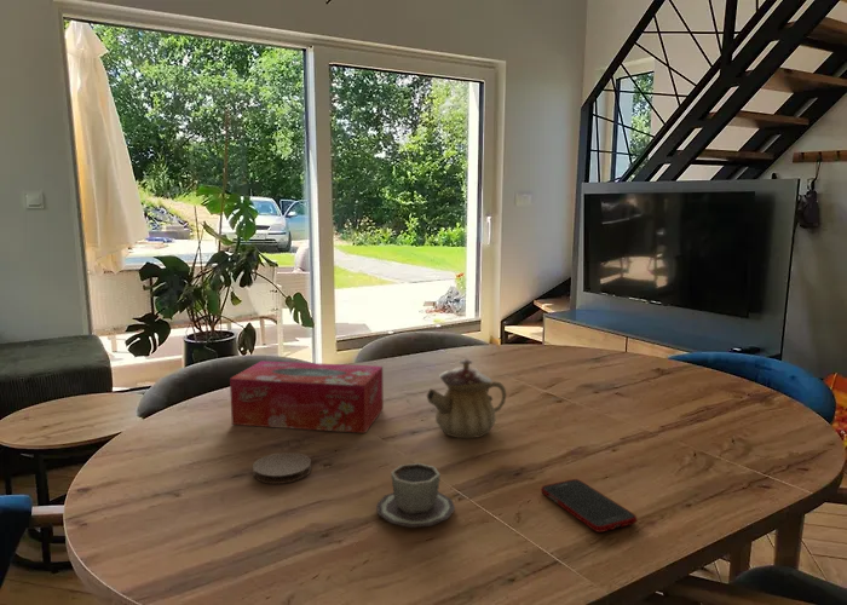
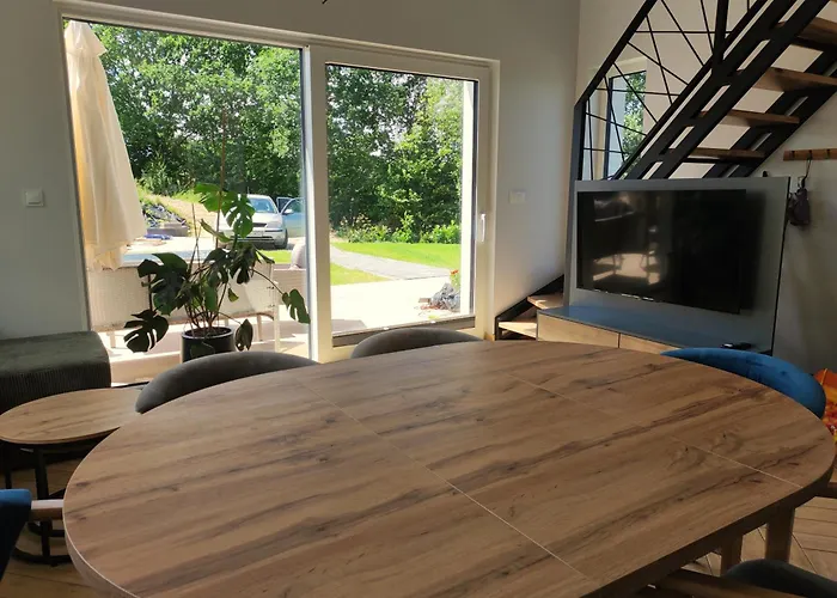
- coaster [252,451,312,485]
- tissue box [229,359,385,434]
- teapot [426,357,508,439]
- cup [375,462,456,529]
- cell phone [540,478,638,534]
